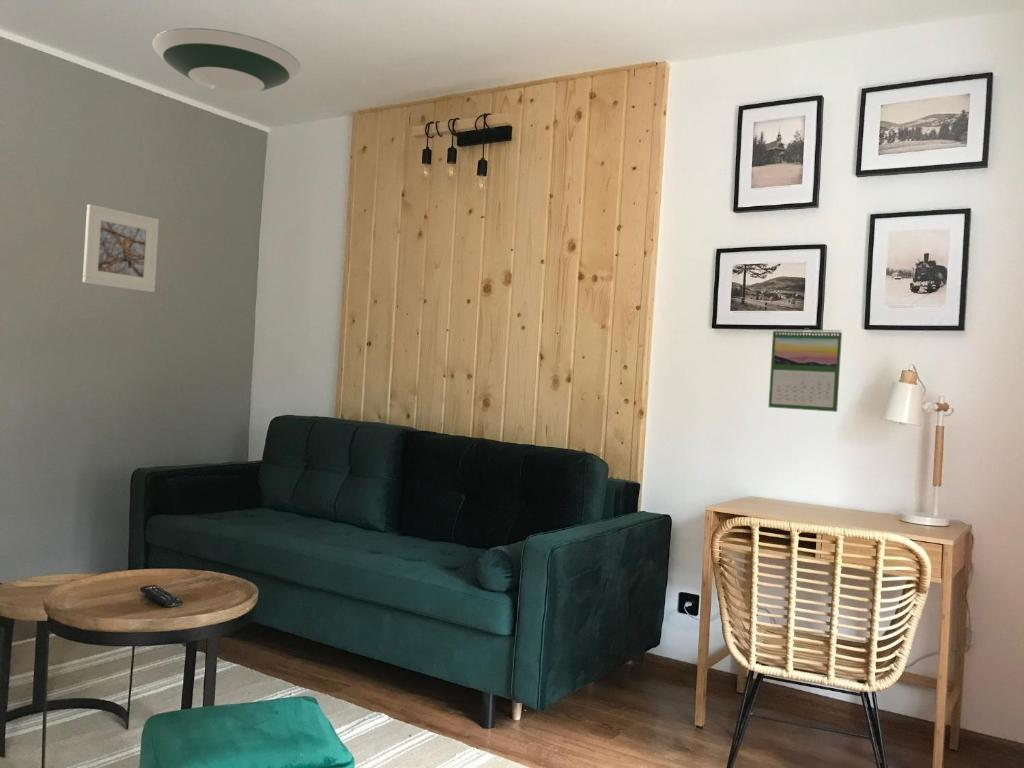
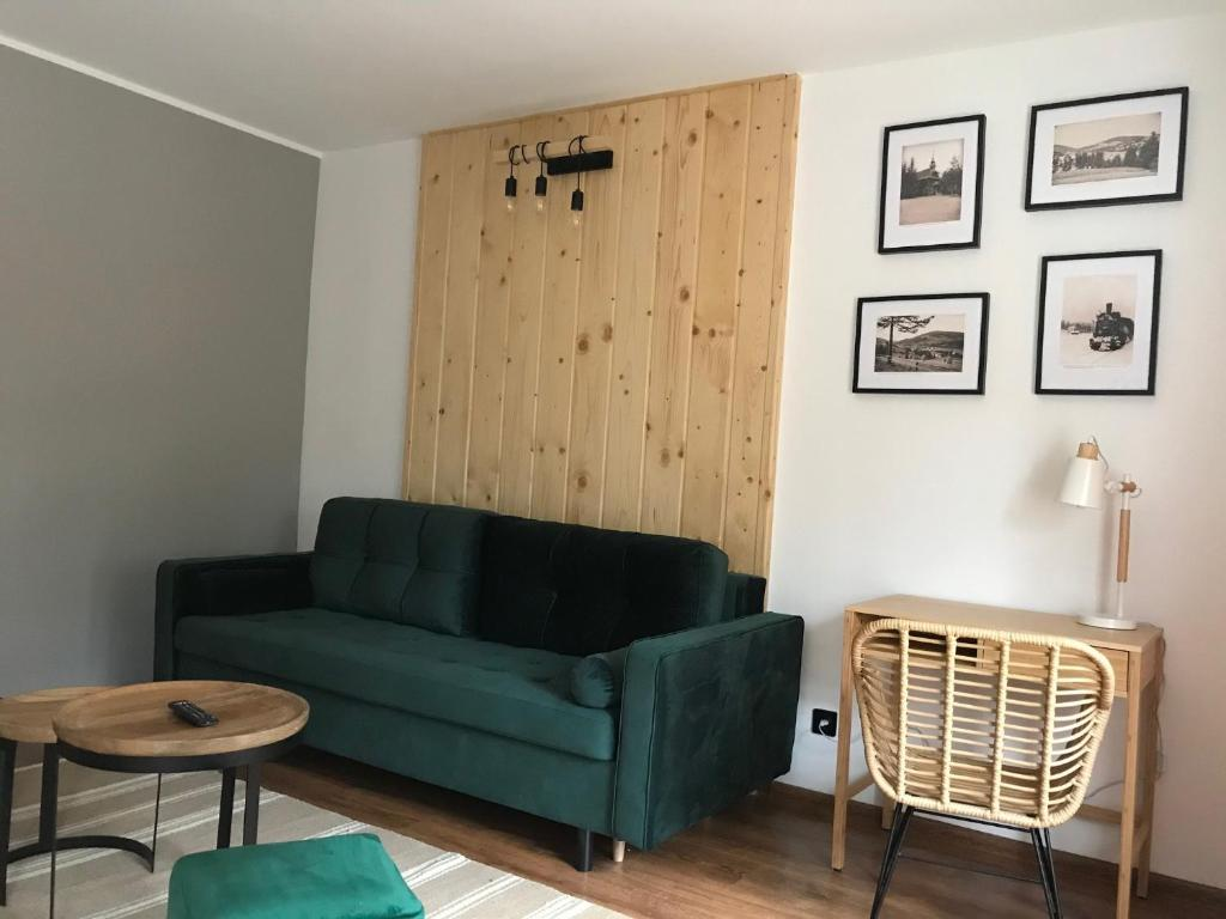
- calendar [768,327,843,413]
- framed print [82,204,160,293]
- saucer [151,27,302,97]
